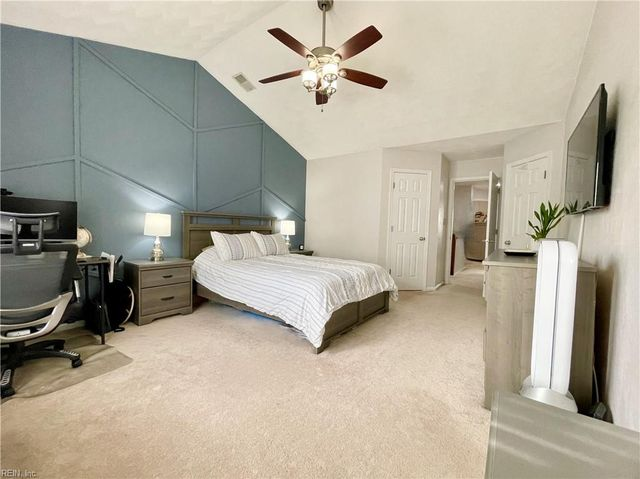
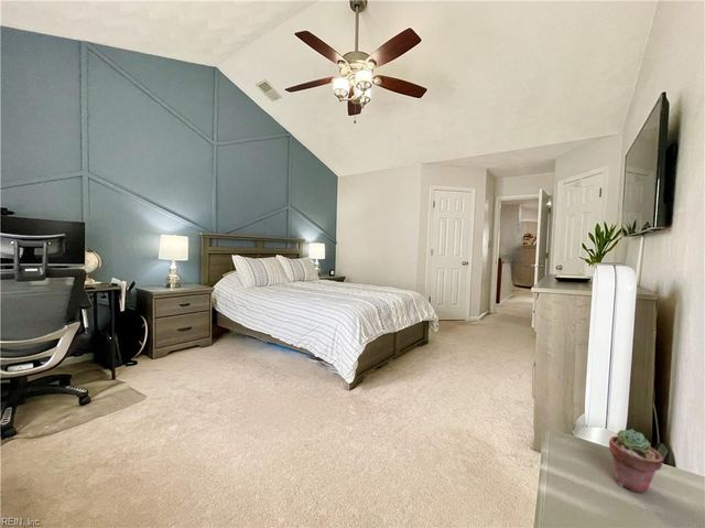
+ potted succulent [608,428,664,494]
